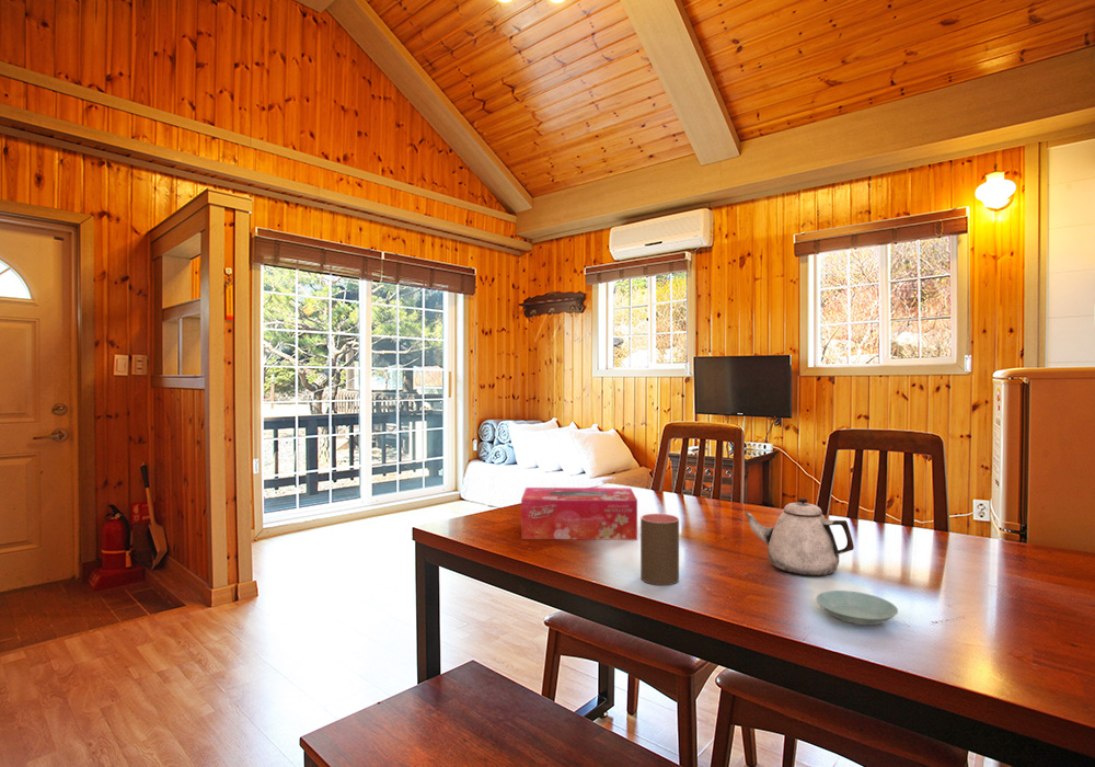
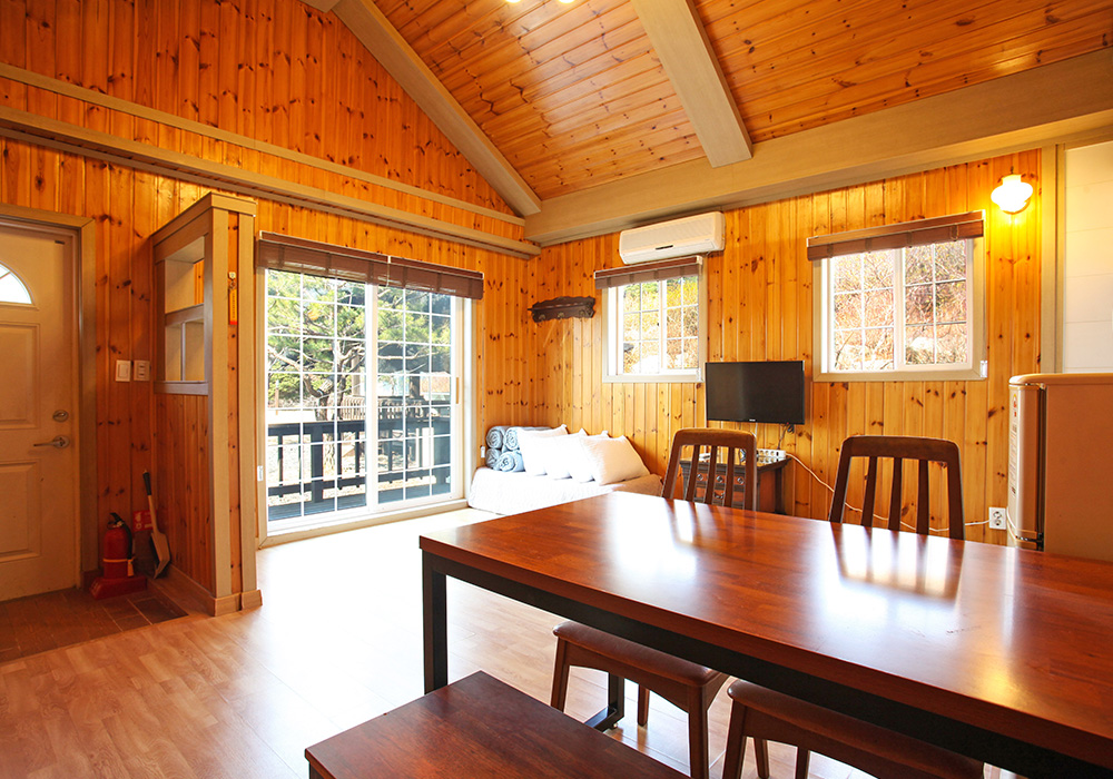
- teapot [744,497,855,577]
- saucer [815,589,899,627]
- cup [639,513,680,586]
- tissue box [520,486,638,541]
